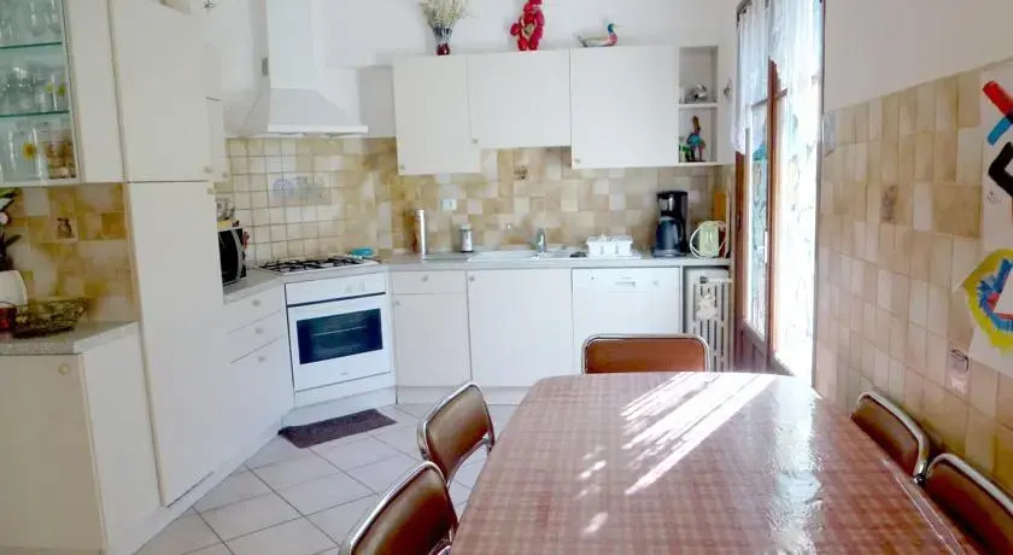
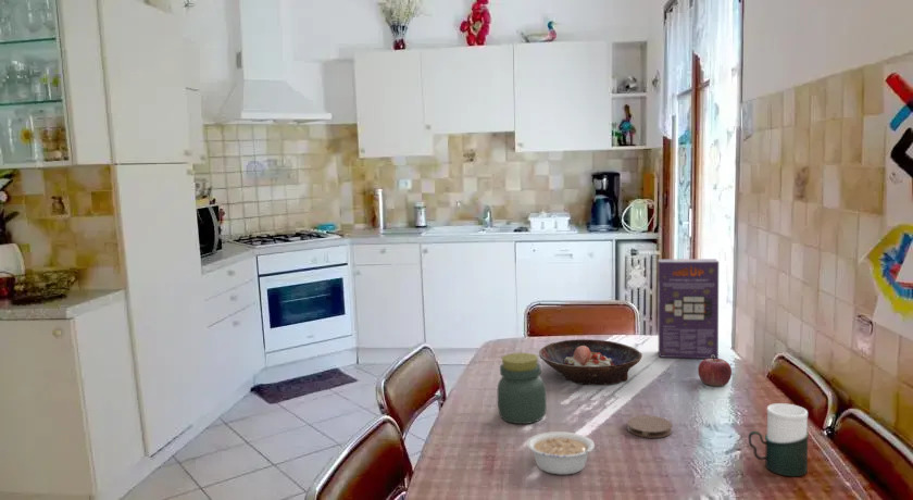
+ coaster [626,414,673,439]
+ fruit [697,355,733,387]
+ cup [748,402,810,477]
+ bowl [538,338,643,386]
+ cereal box [656,258,720,360]
+ legume [525,430,602,476]
+ jar [497,352,548,425]
